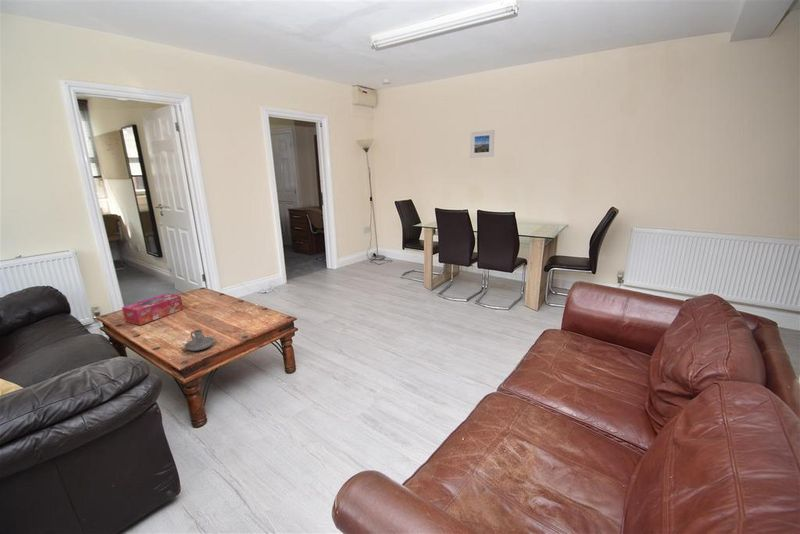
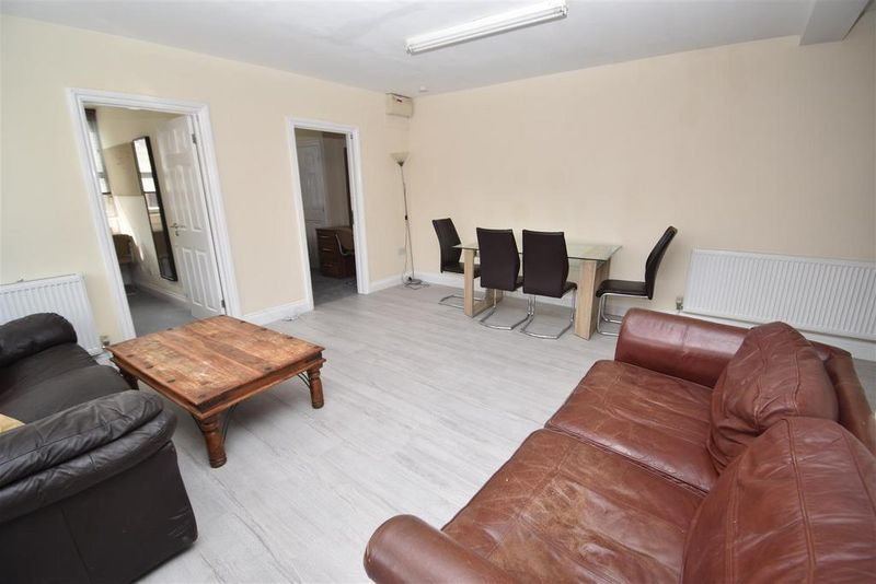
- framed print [469,129,495,159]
- tissue box [121,292,184,326]
- candle holder [184,328,216,352]
